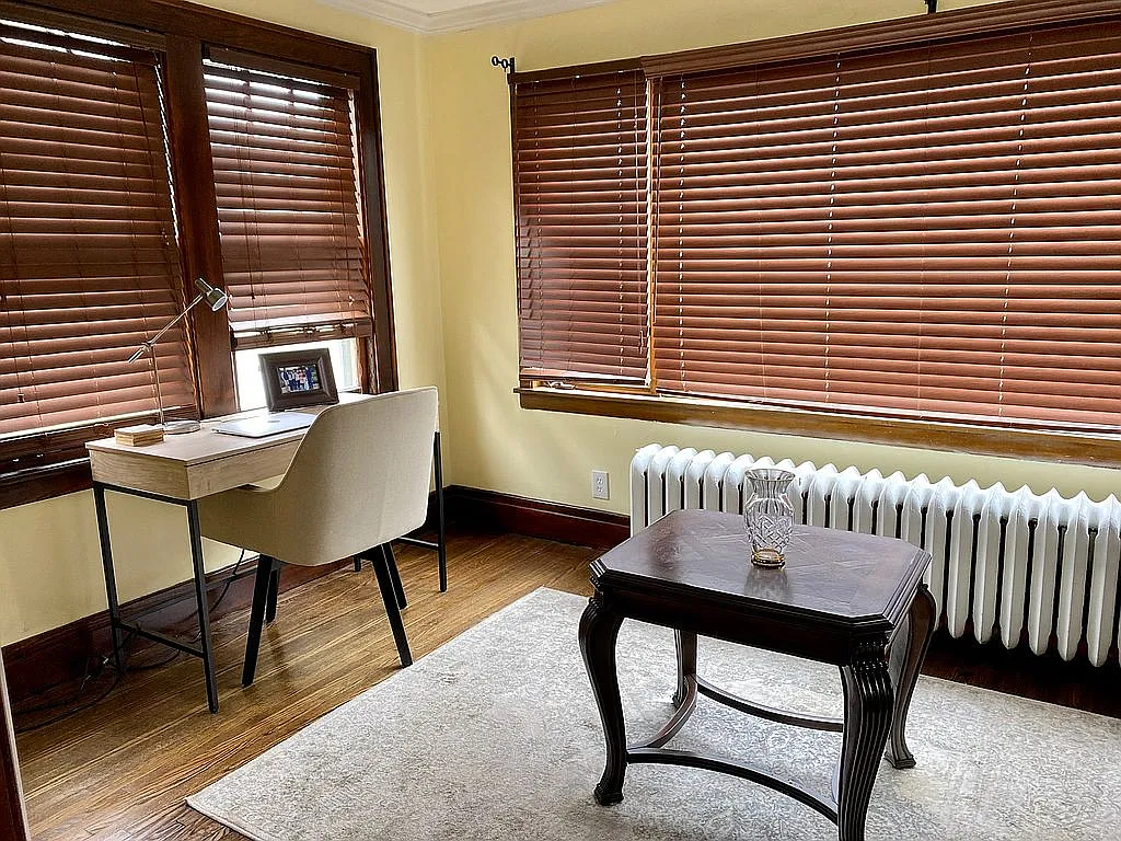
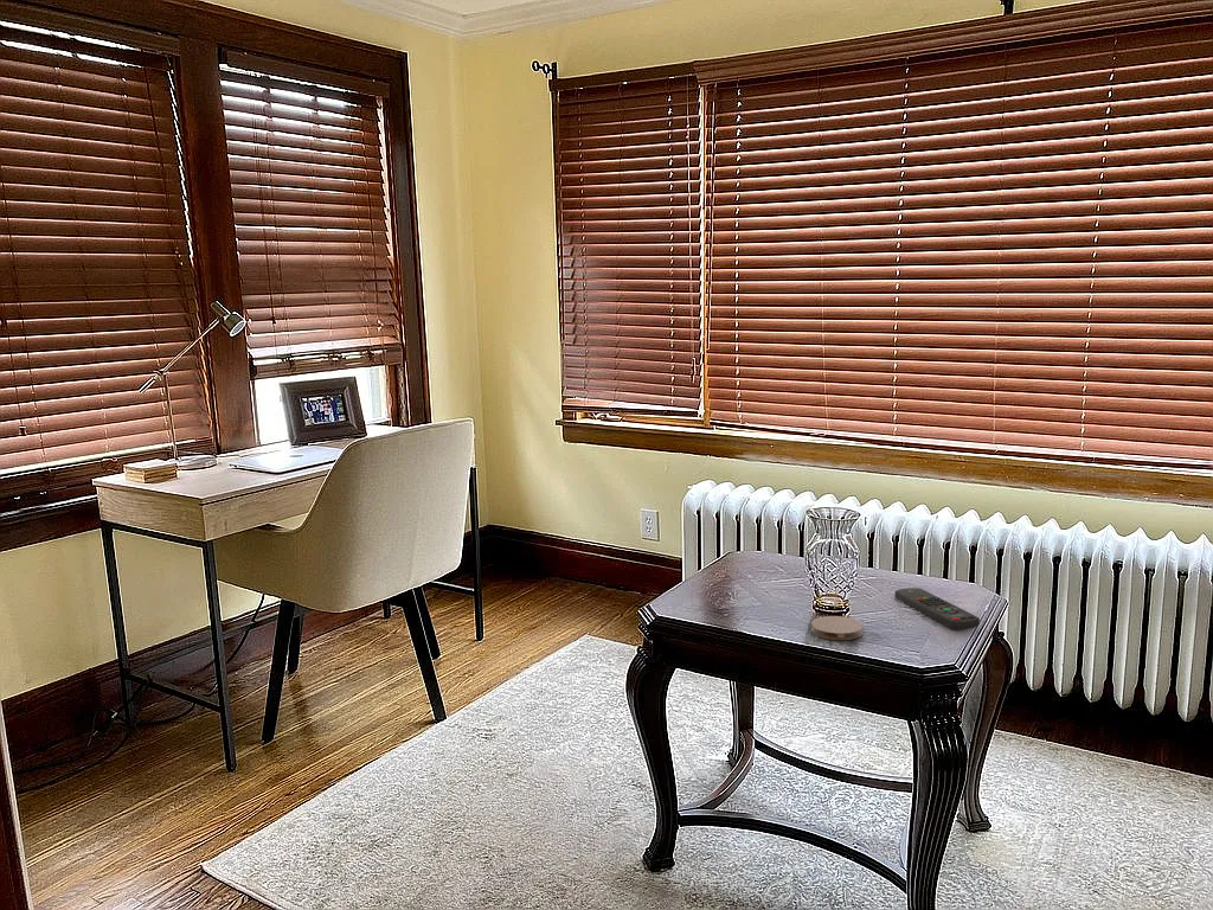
+ remote control [894,587,981,630]
+ coaster [810,615,864,641]
